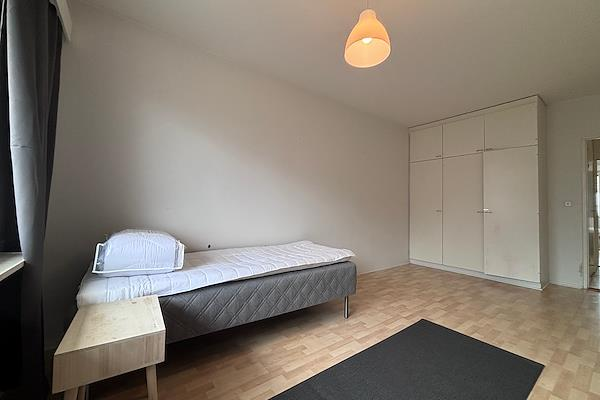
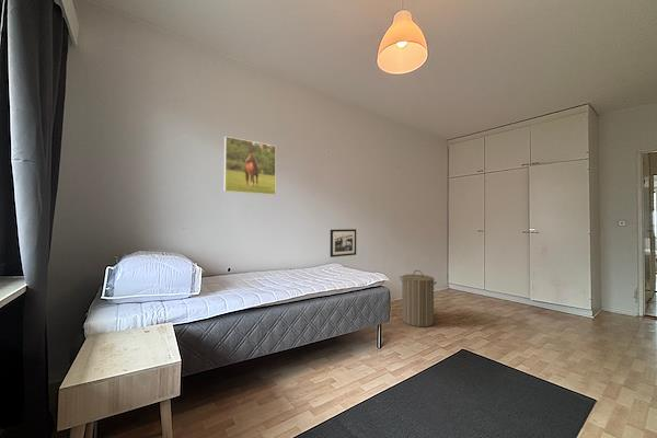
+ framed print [223,136,277,196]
+ laundry hamper [399,269,438,327]
+ picture frame [330,228,357,258]
